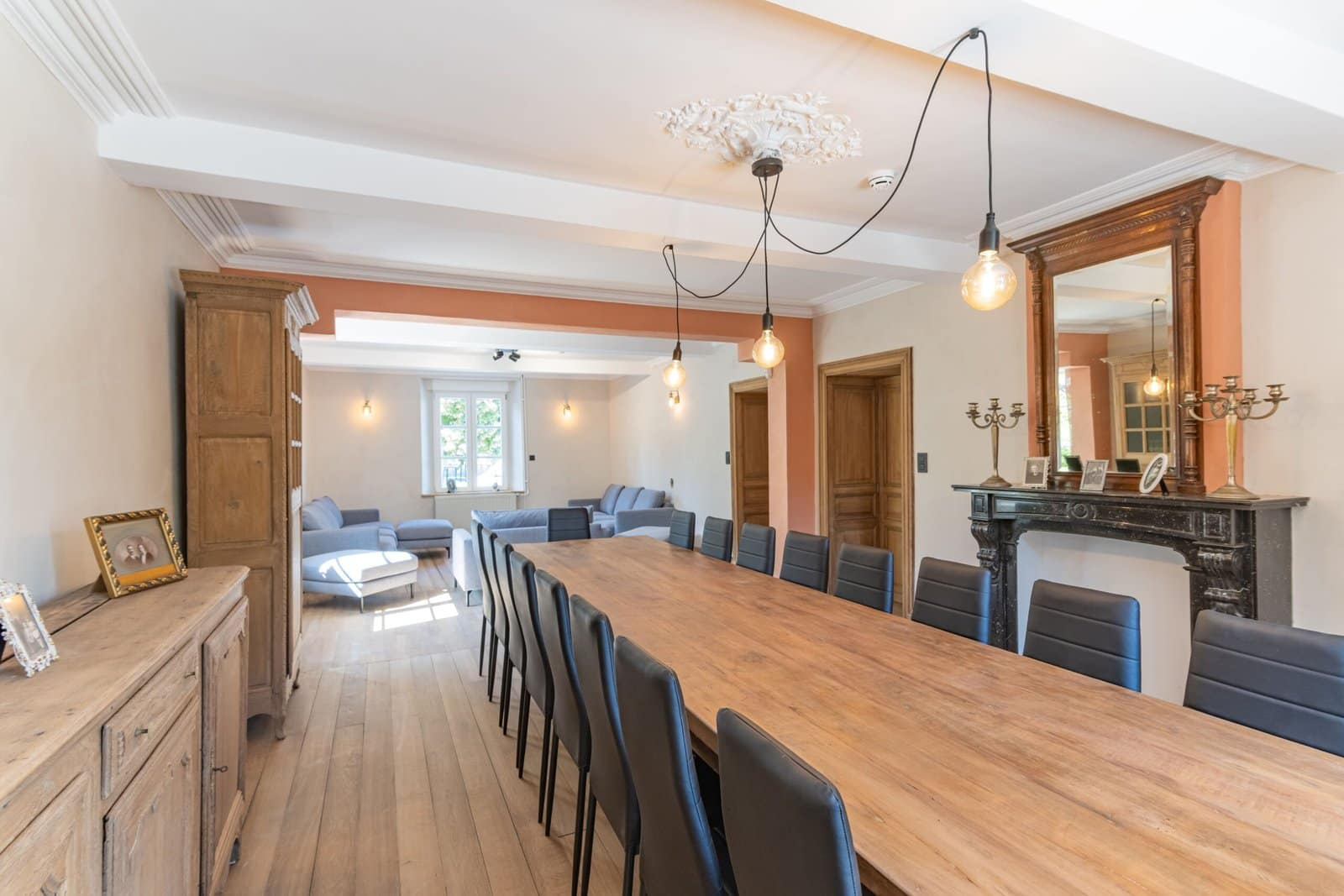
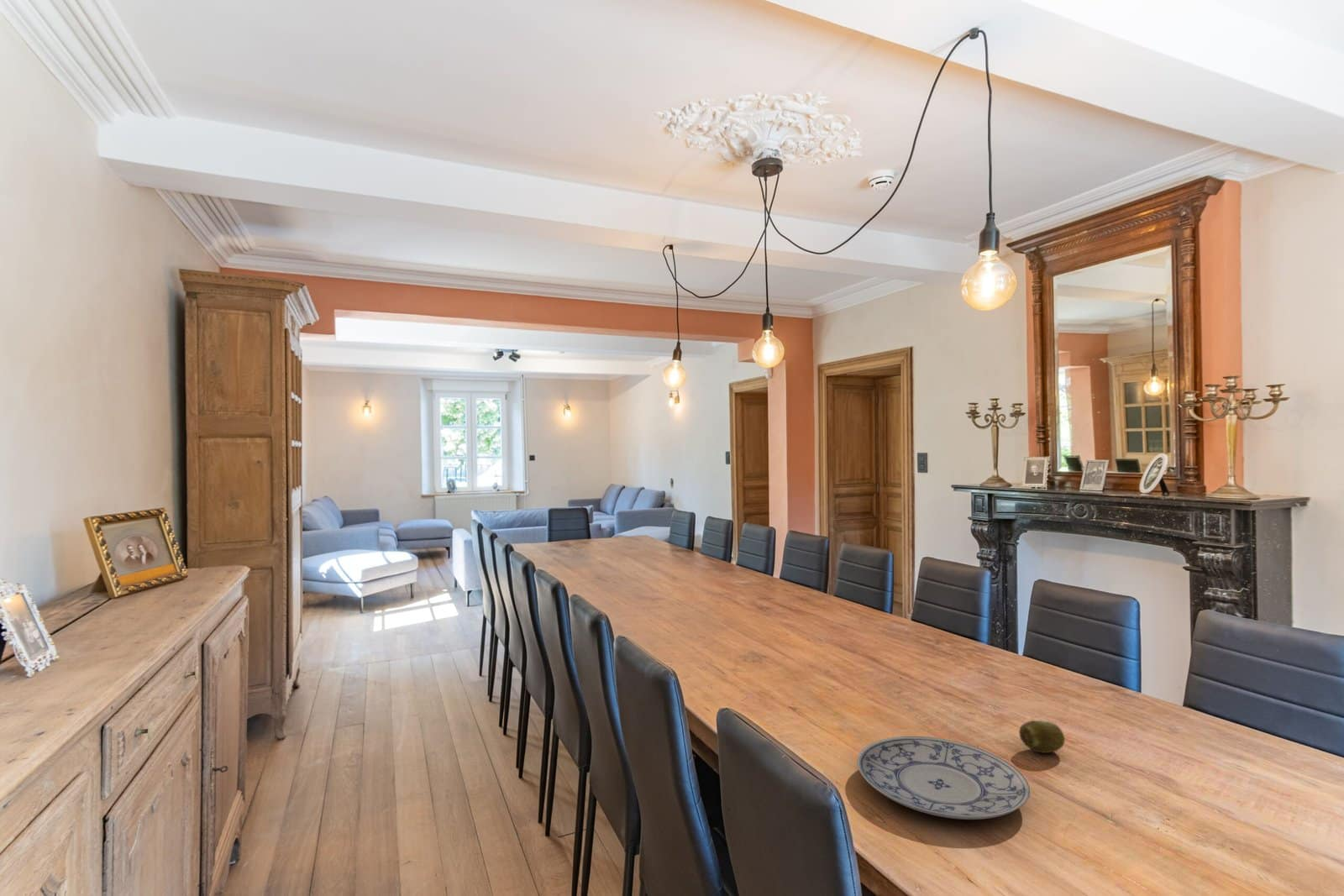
+ fruit [1018,720,1066,754]
+ plate [857,736,1031,820]
